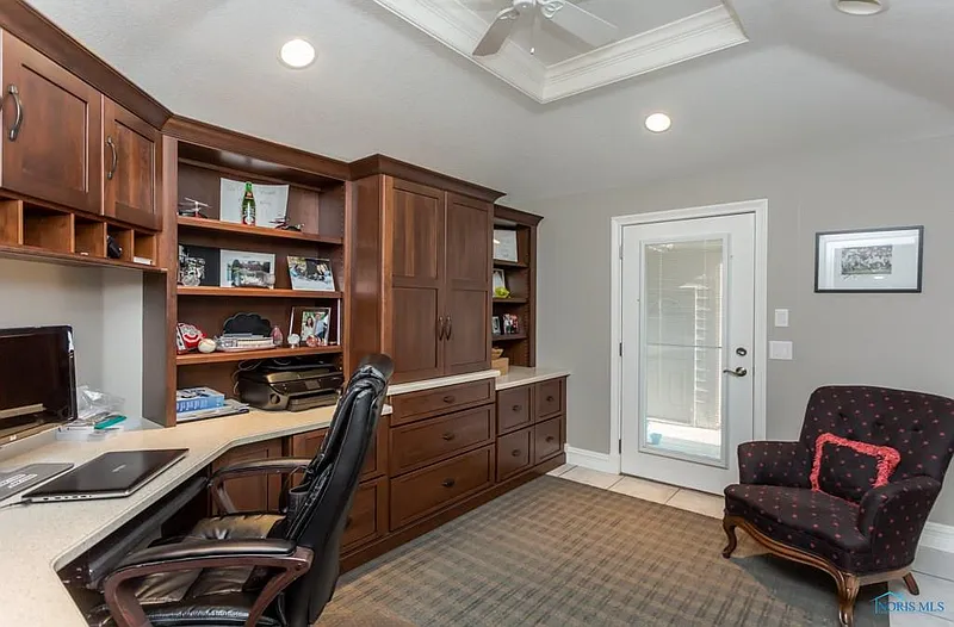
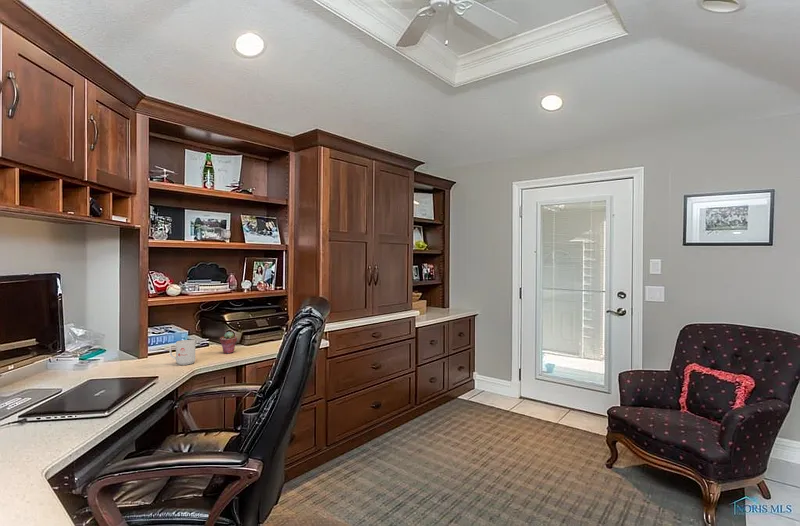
+ mug [168,339,196,366]
+ potted succulent [219,331,238,354]
